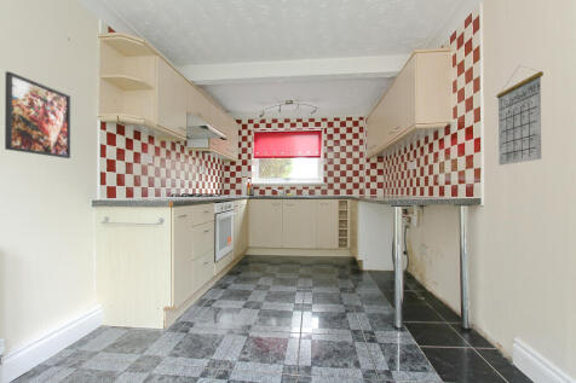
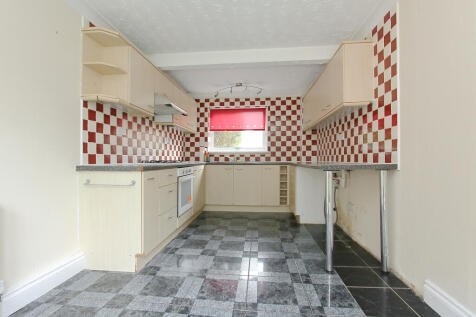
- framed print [4,70,71,159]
- calendar [495,65,545,167]
